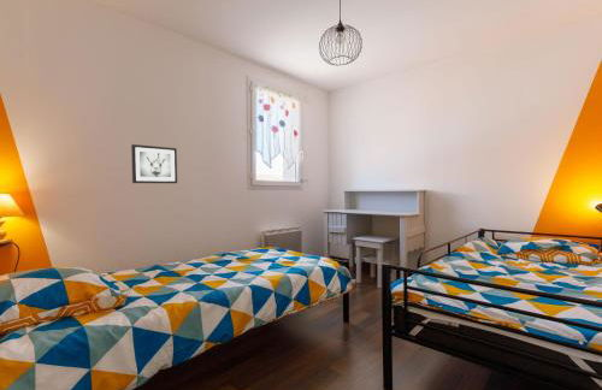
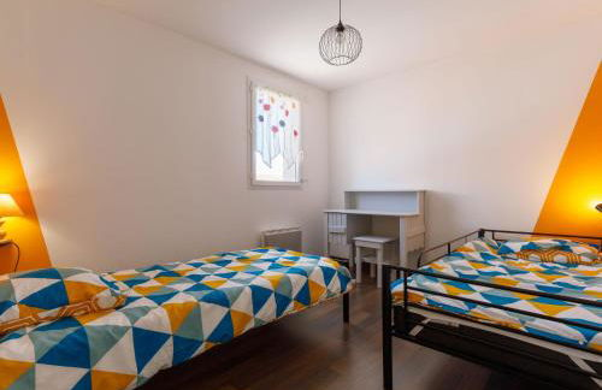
- wall art [130,143,178,184]
